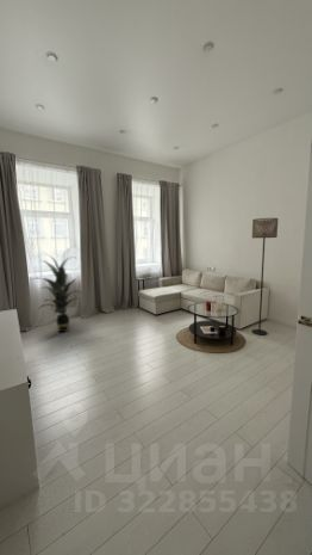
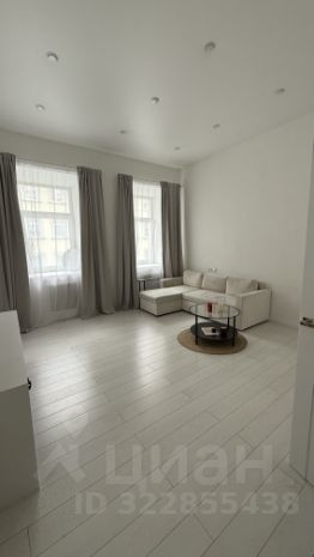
- indoor plant [32,253,85,333]
- floor lamp [251,217,280,337]
